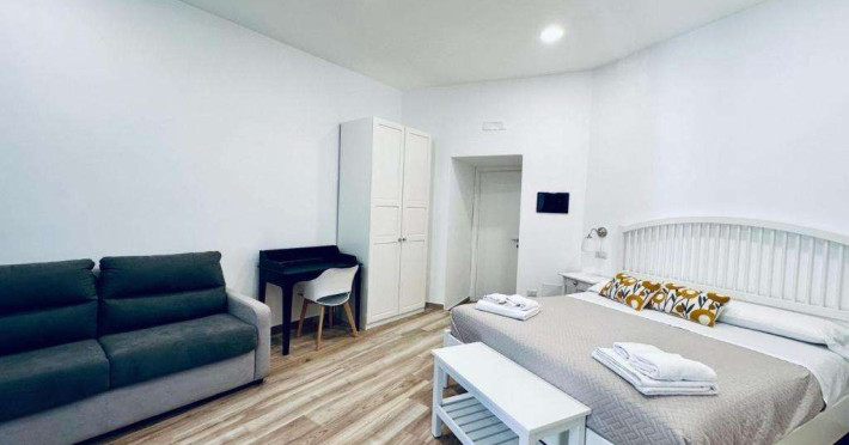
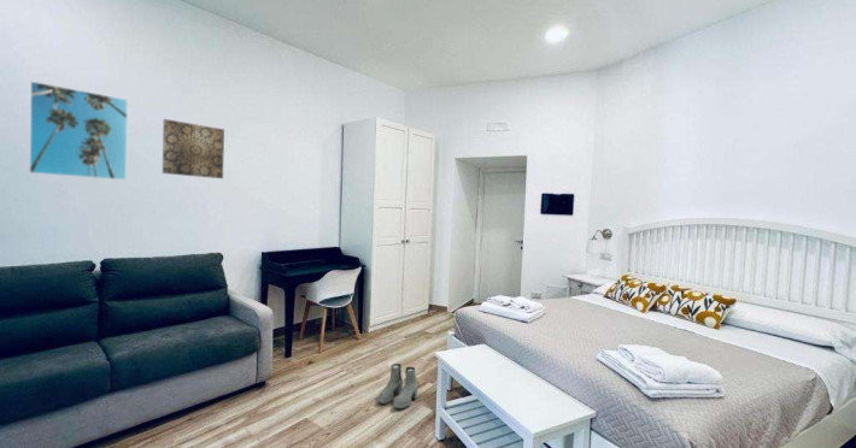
+ wall art [162,118,225,179]
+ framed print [28,79,129,182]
+ boots [377,362,418,409]
